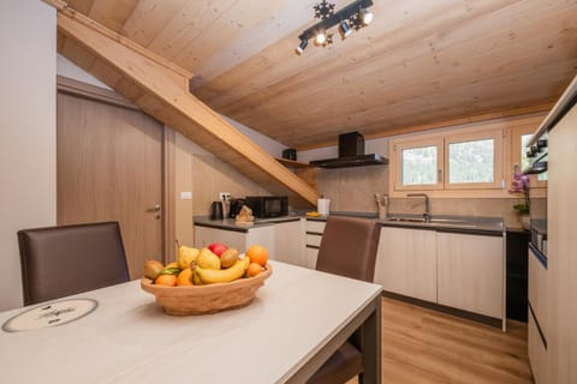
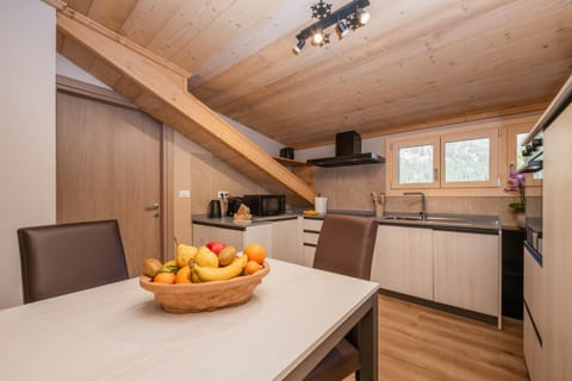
- plate [1,298,100,334]
